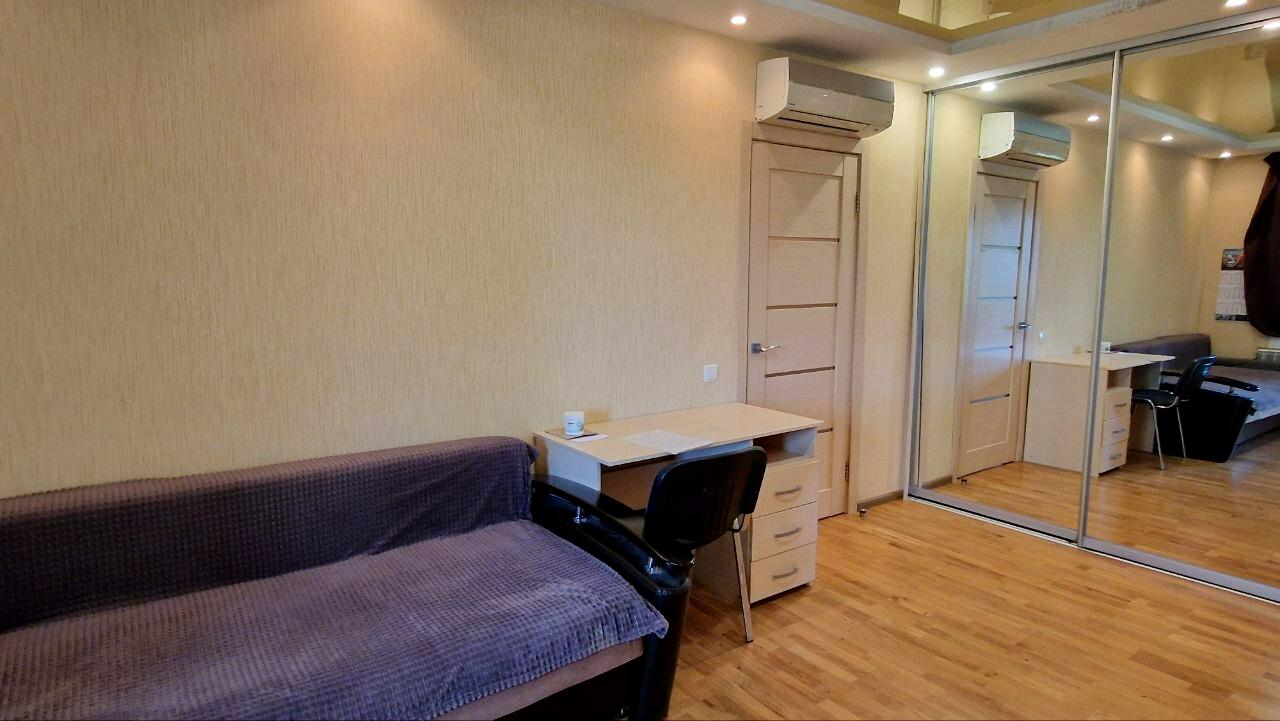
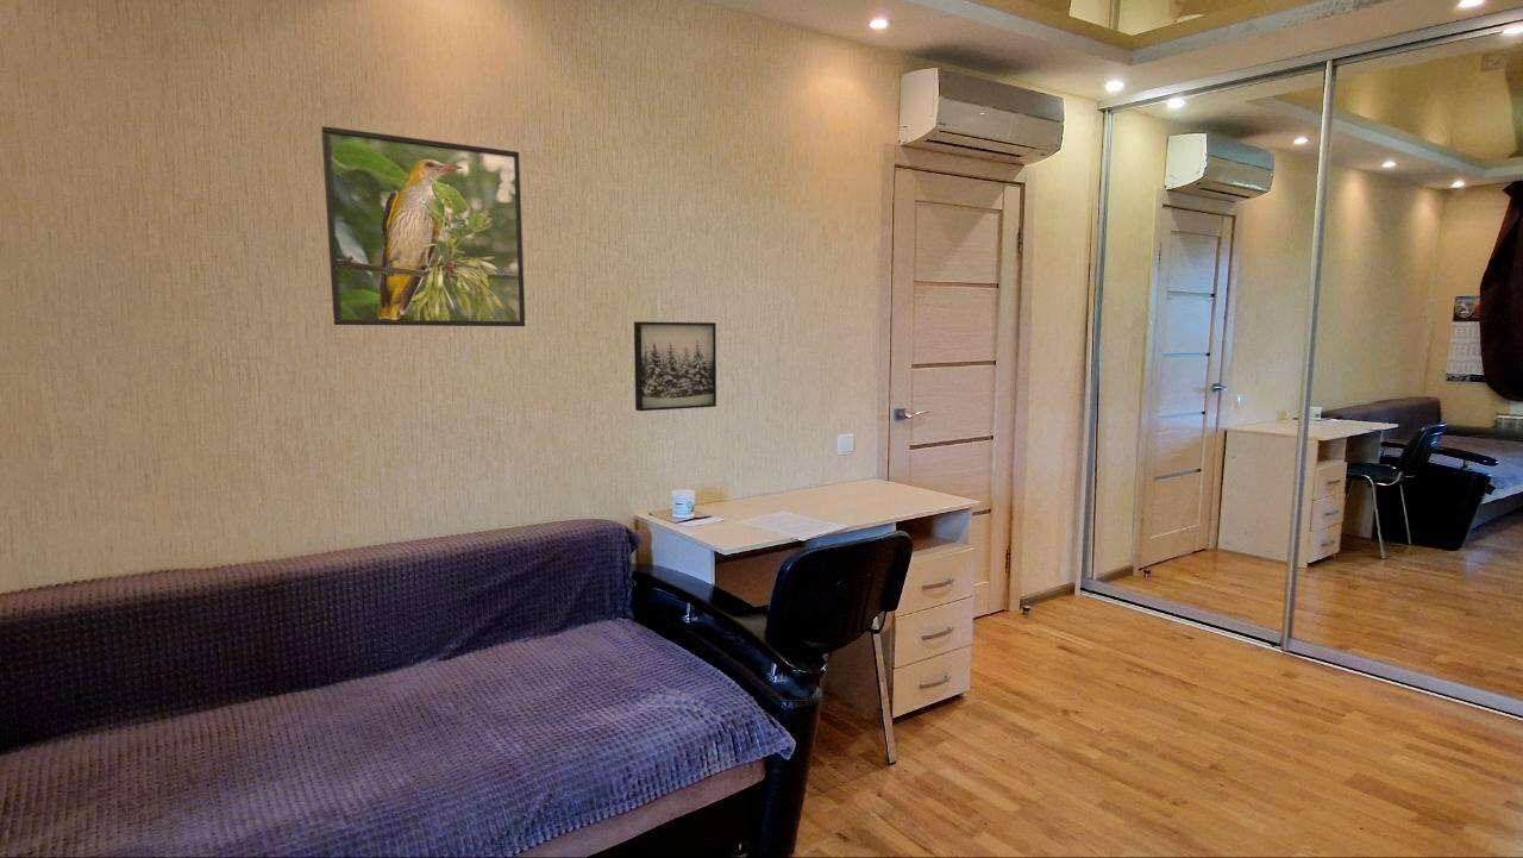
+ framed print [320,125,526,327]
+ wall art [633,320,717,412]
